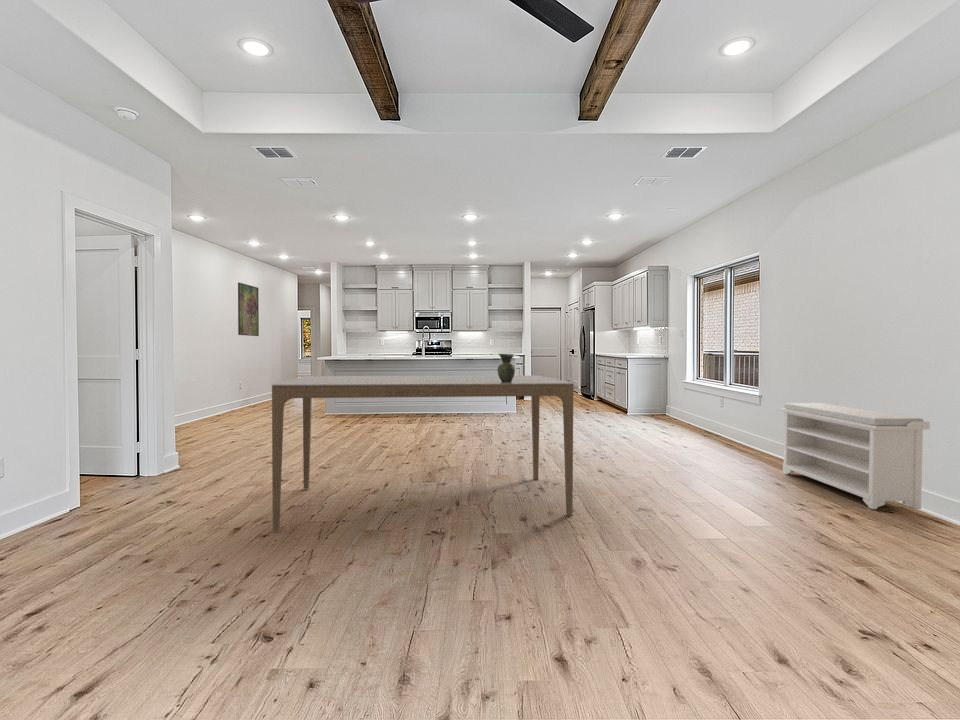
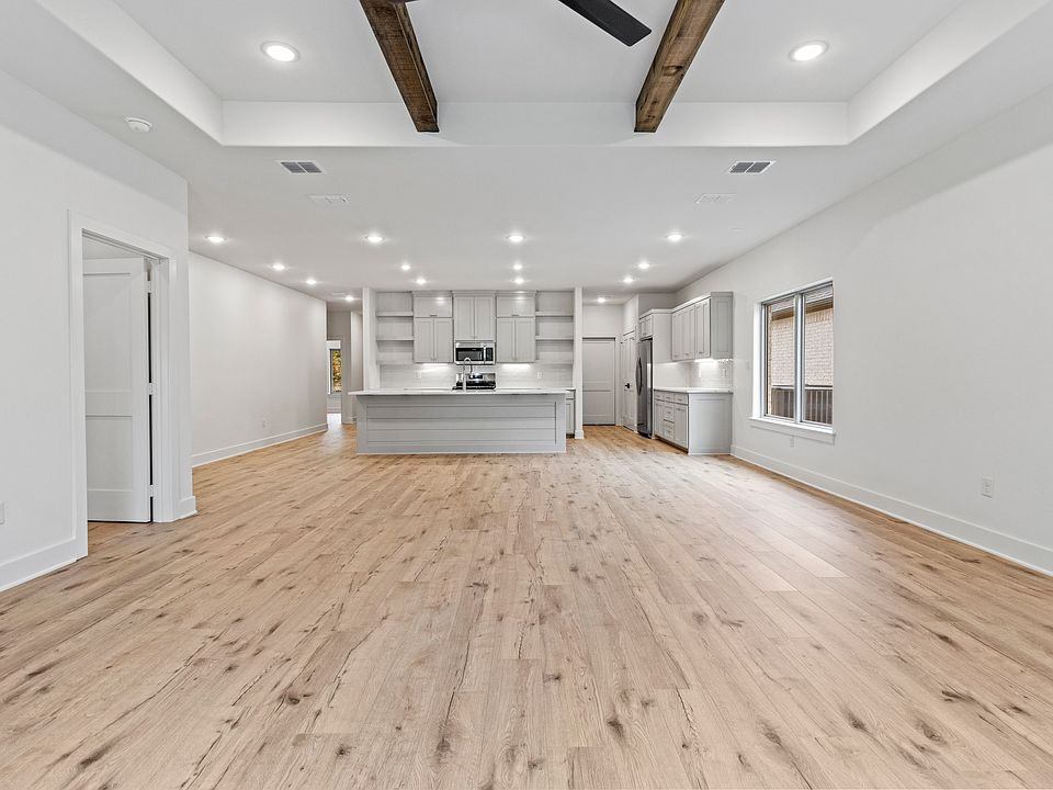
- dining table [271,375,575,531]
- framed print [237,282,260,337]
- vase [496,353,516,382]
- bench [779,402,931,510]
